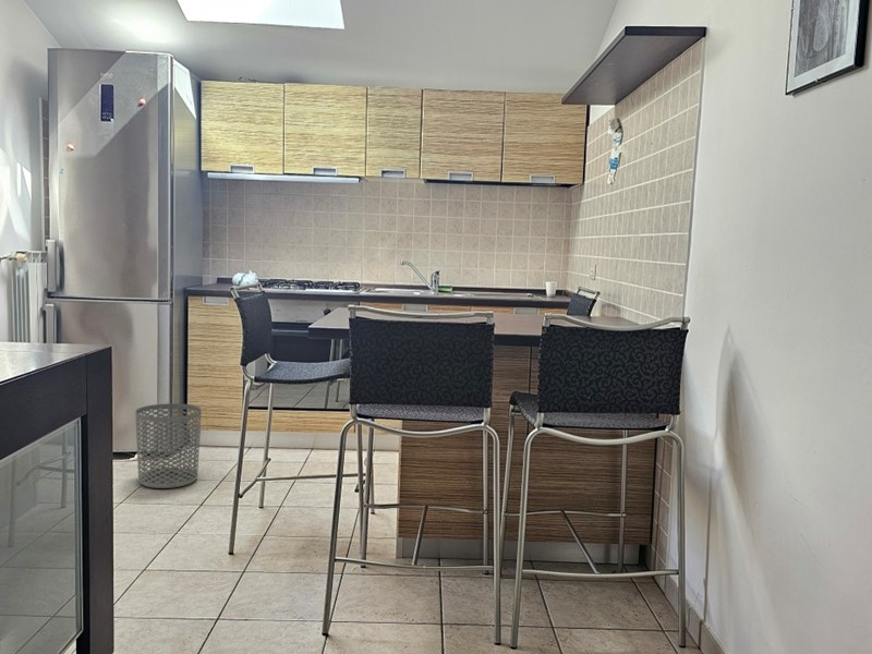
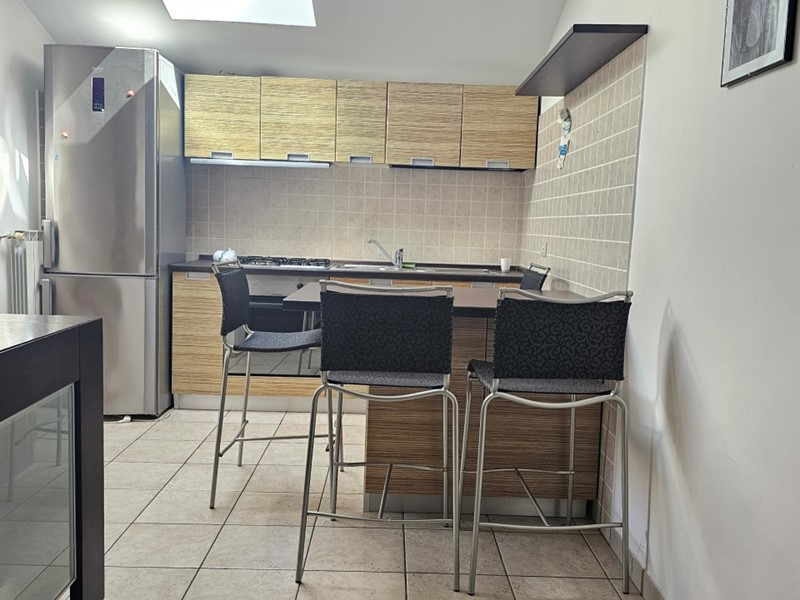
- waste bin [134,402,203,489]
